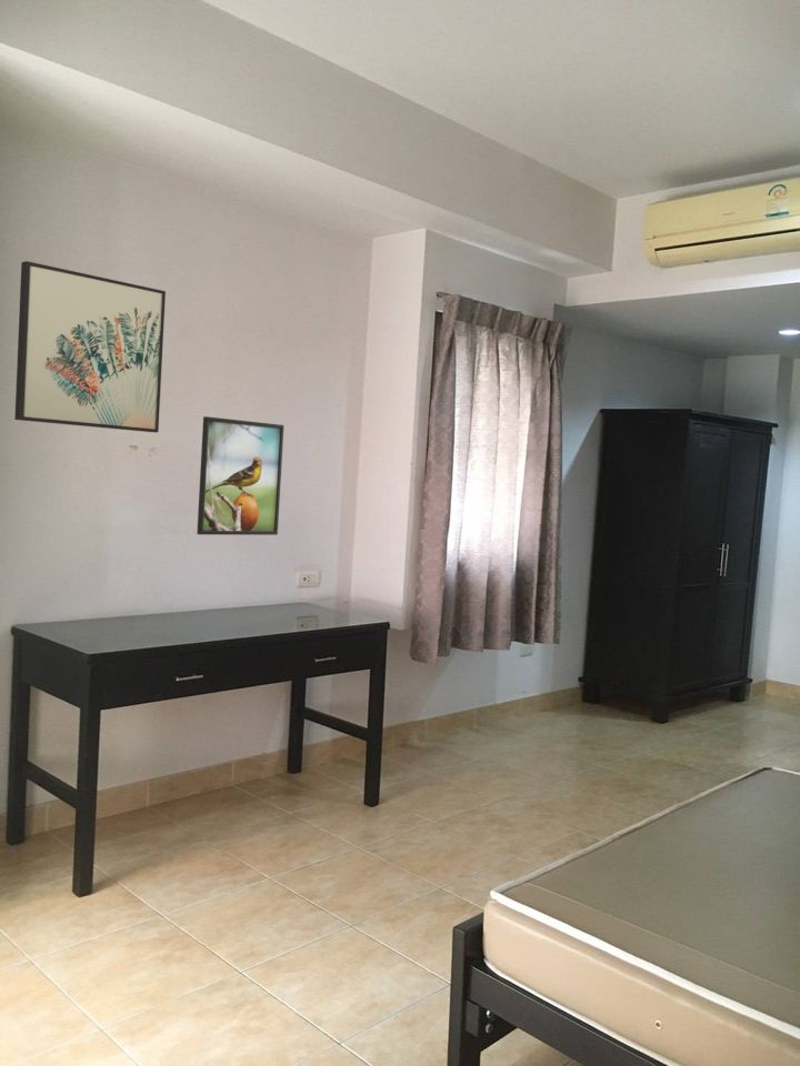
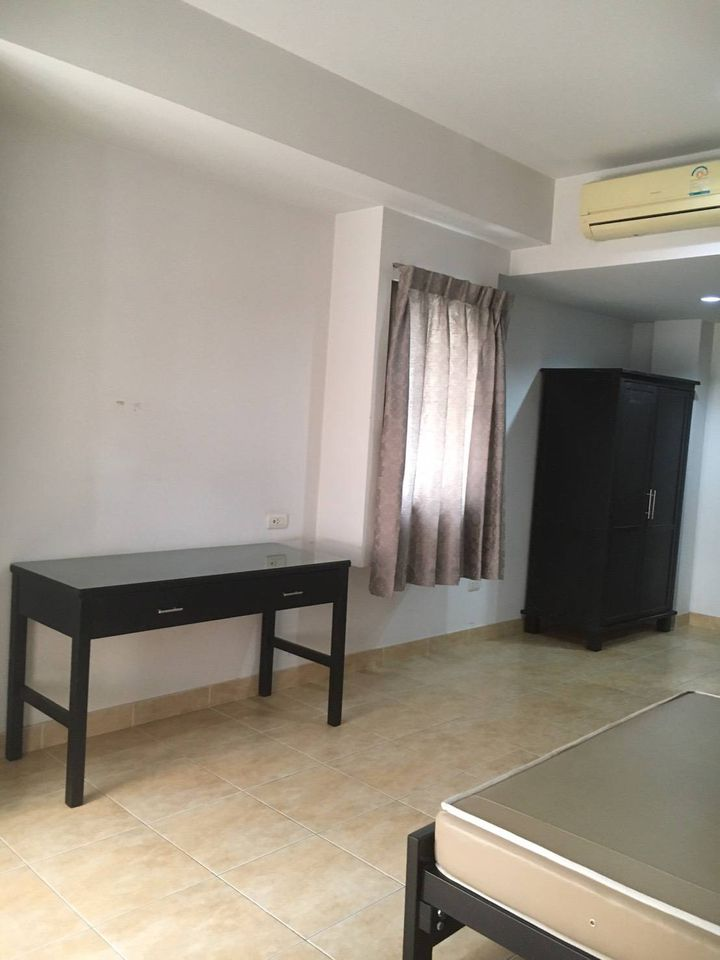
- wall art [13,260,167,433]
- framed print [196,415,286,536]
